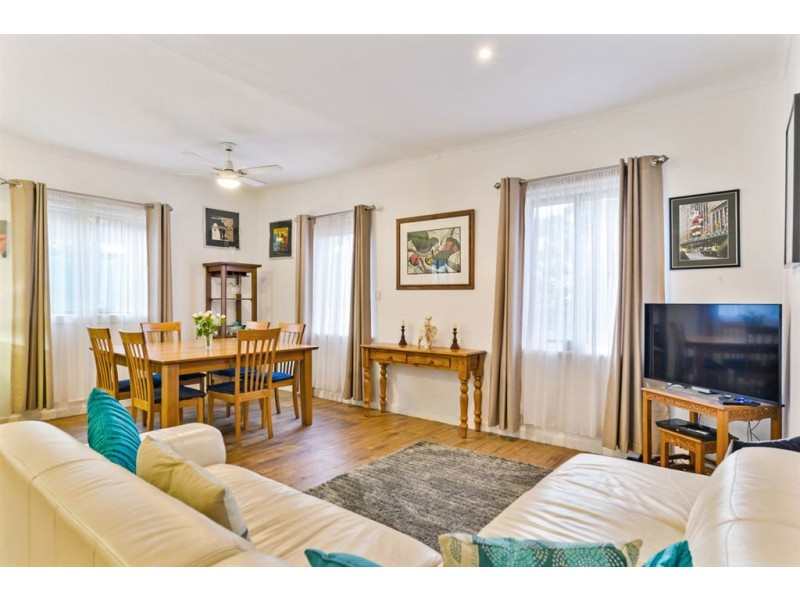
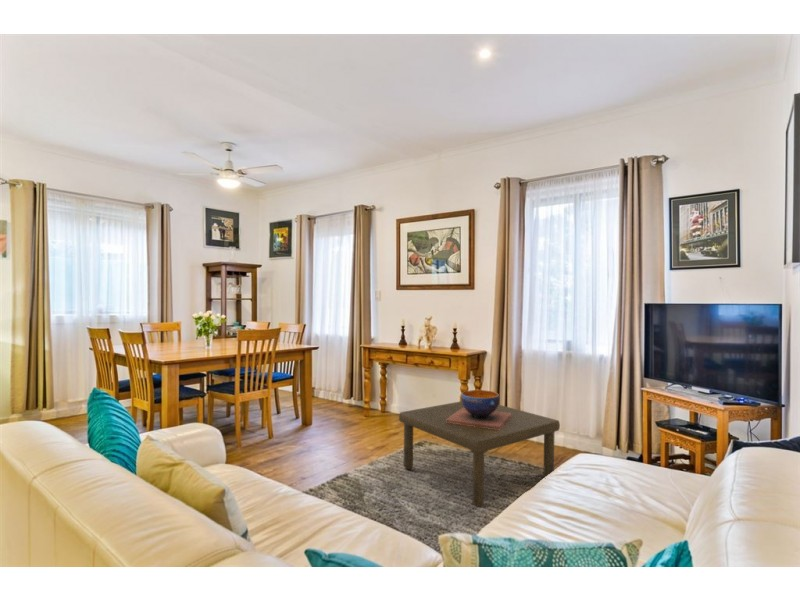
+ decorative bowl [446,389,511,430]
+ coffee table [398,400,561,508]
